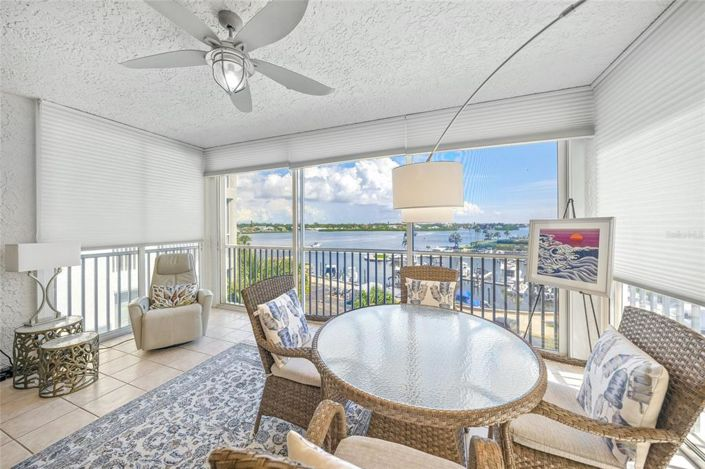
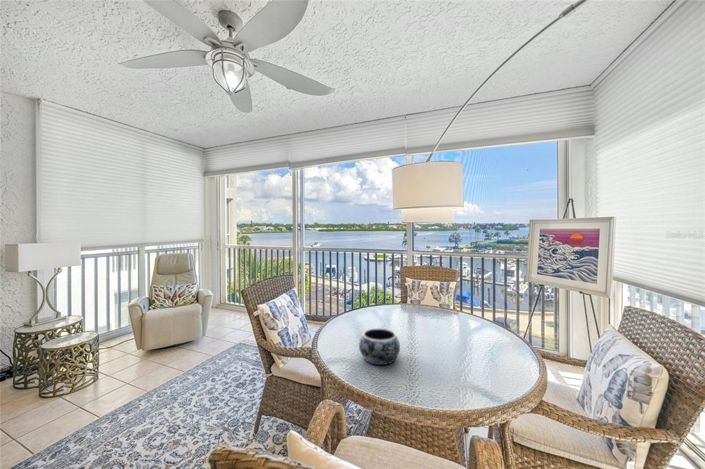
+ decorative bowl [358,328,401,366]
